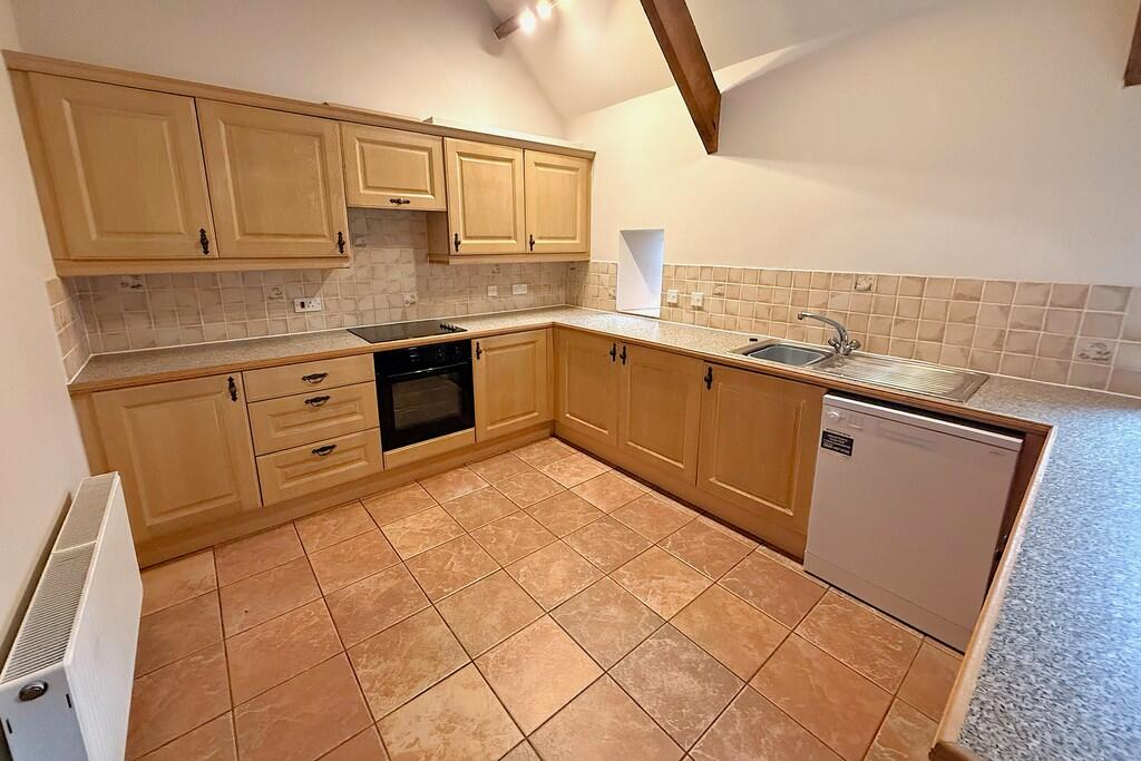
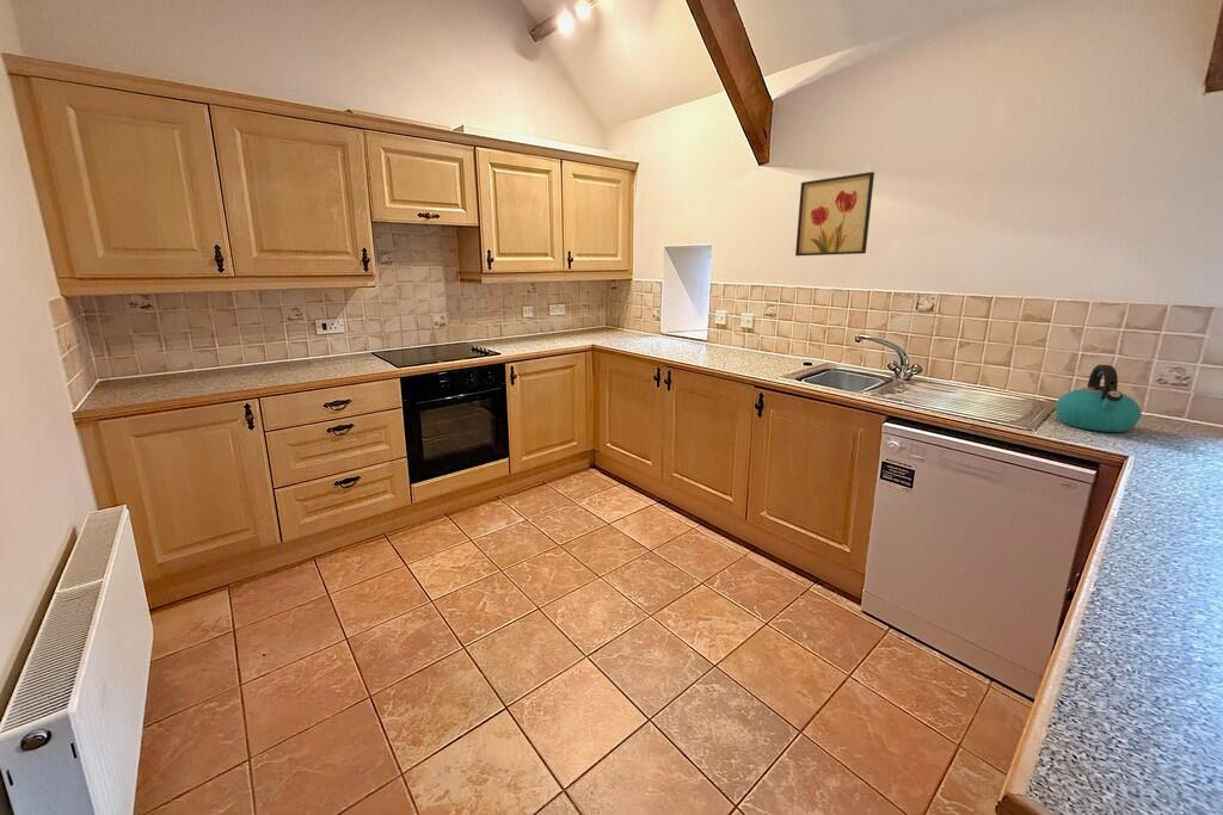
+ wall art [794,171,875,257]
+ kettle [1055,364,1143,433]
